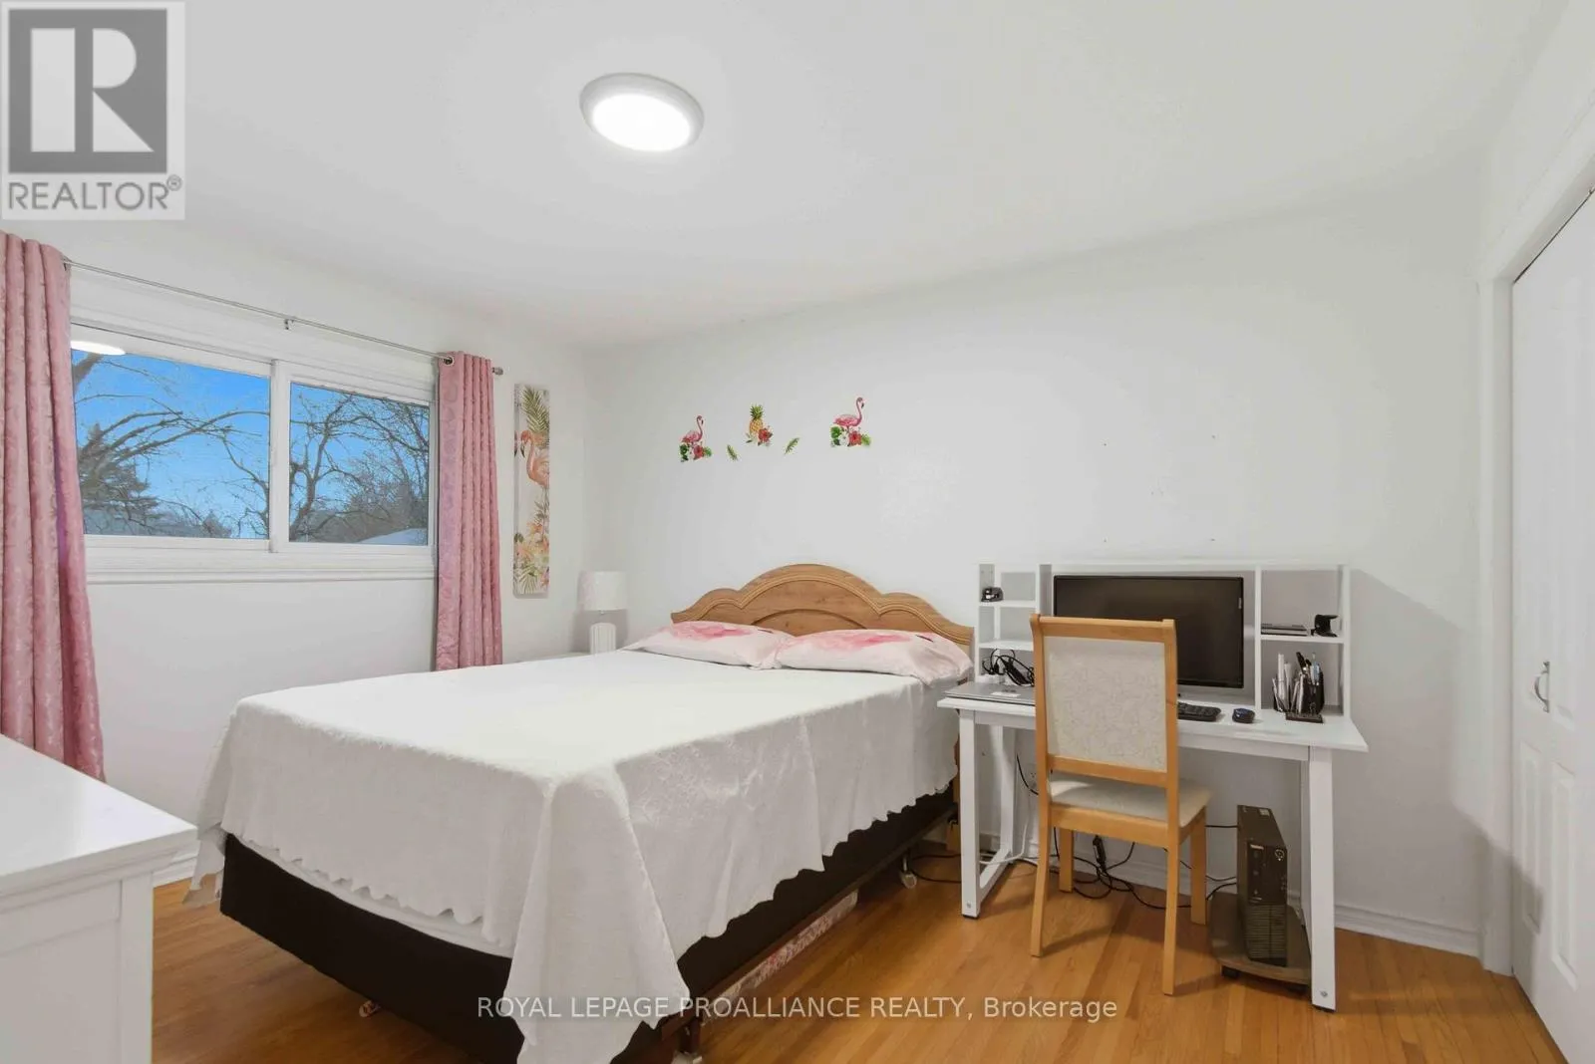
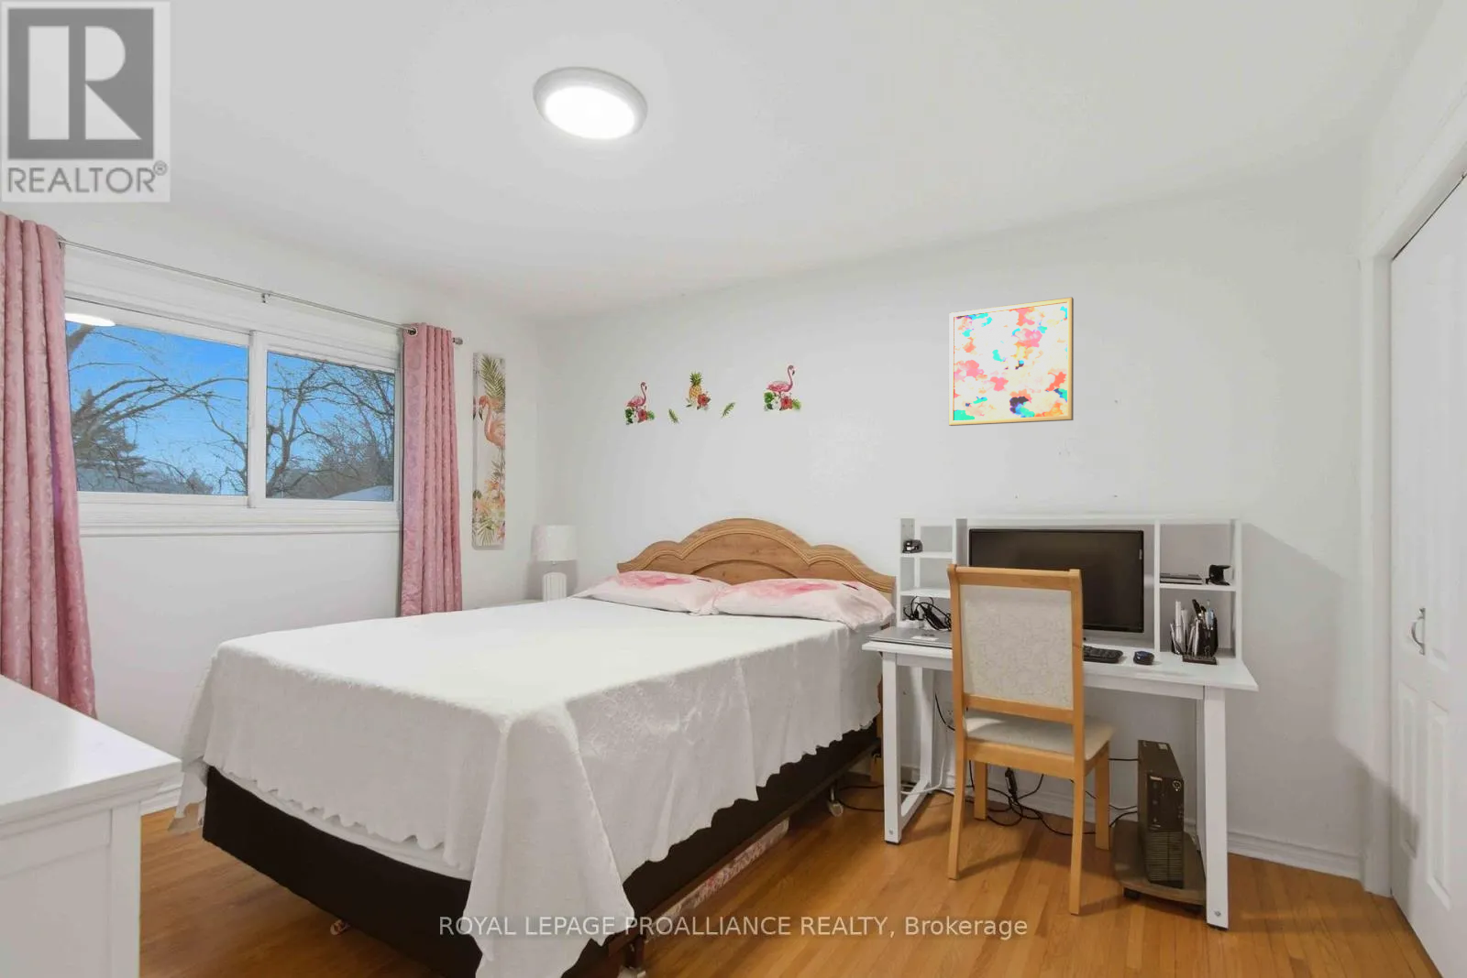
+ wall art [948,297,1075,427]
